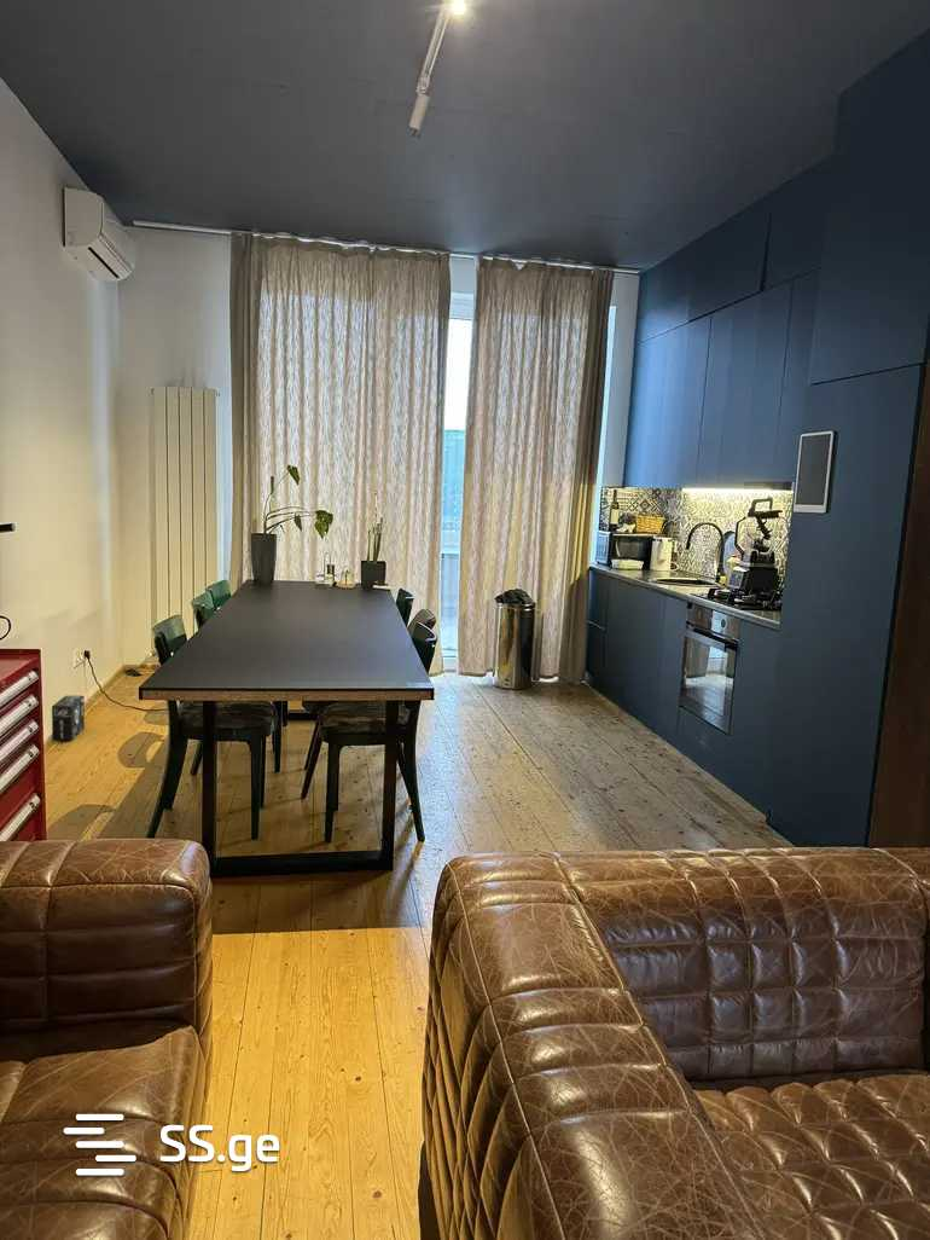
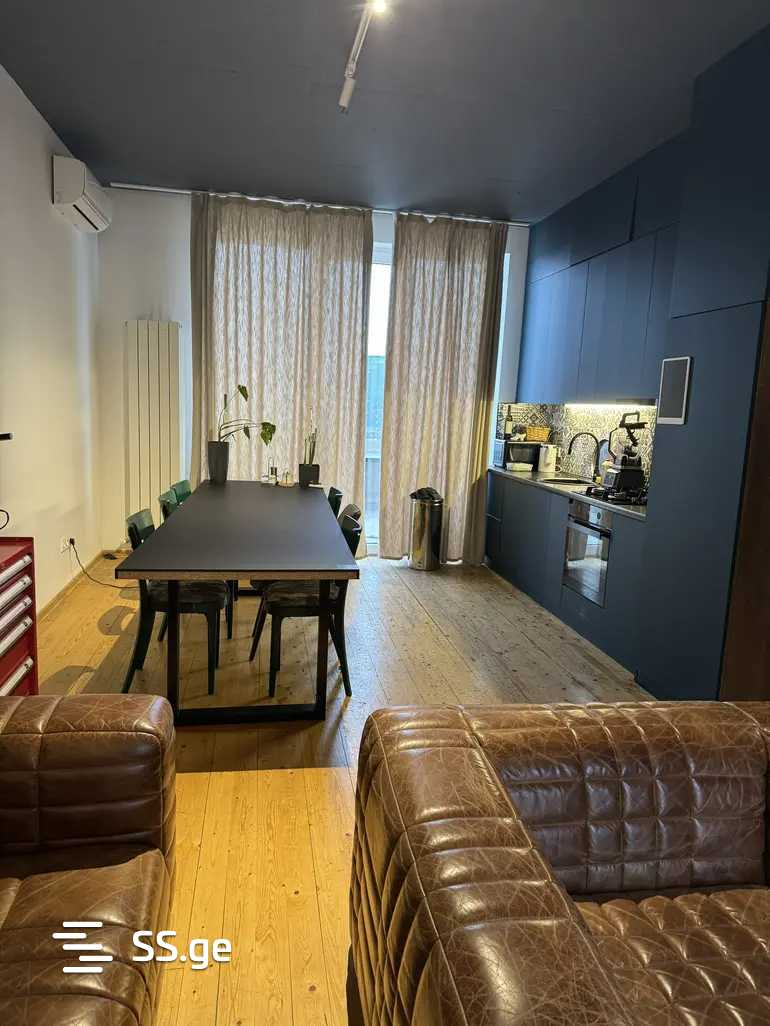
- box [51,695,86,742]
